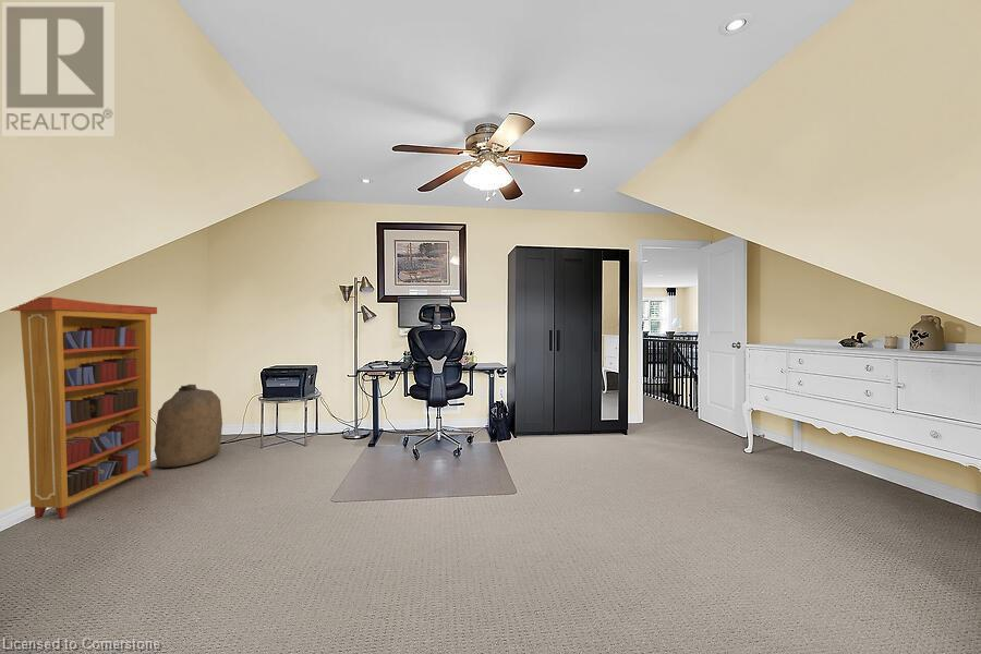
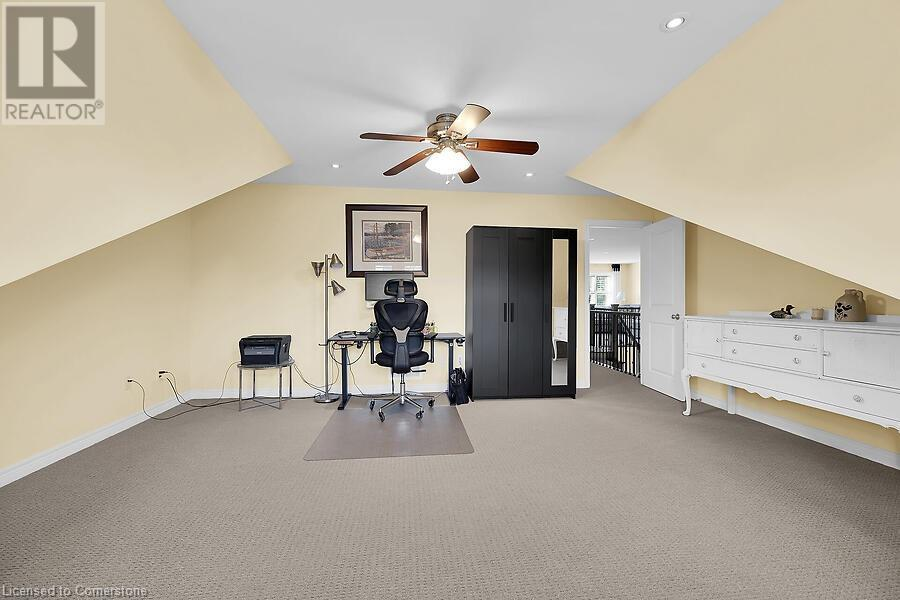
- bag [154,384,223,469]
- bookcase [9,295,158,520]
